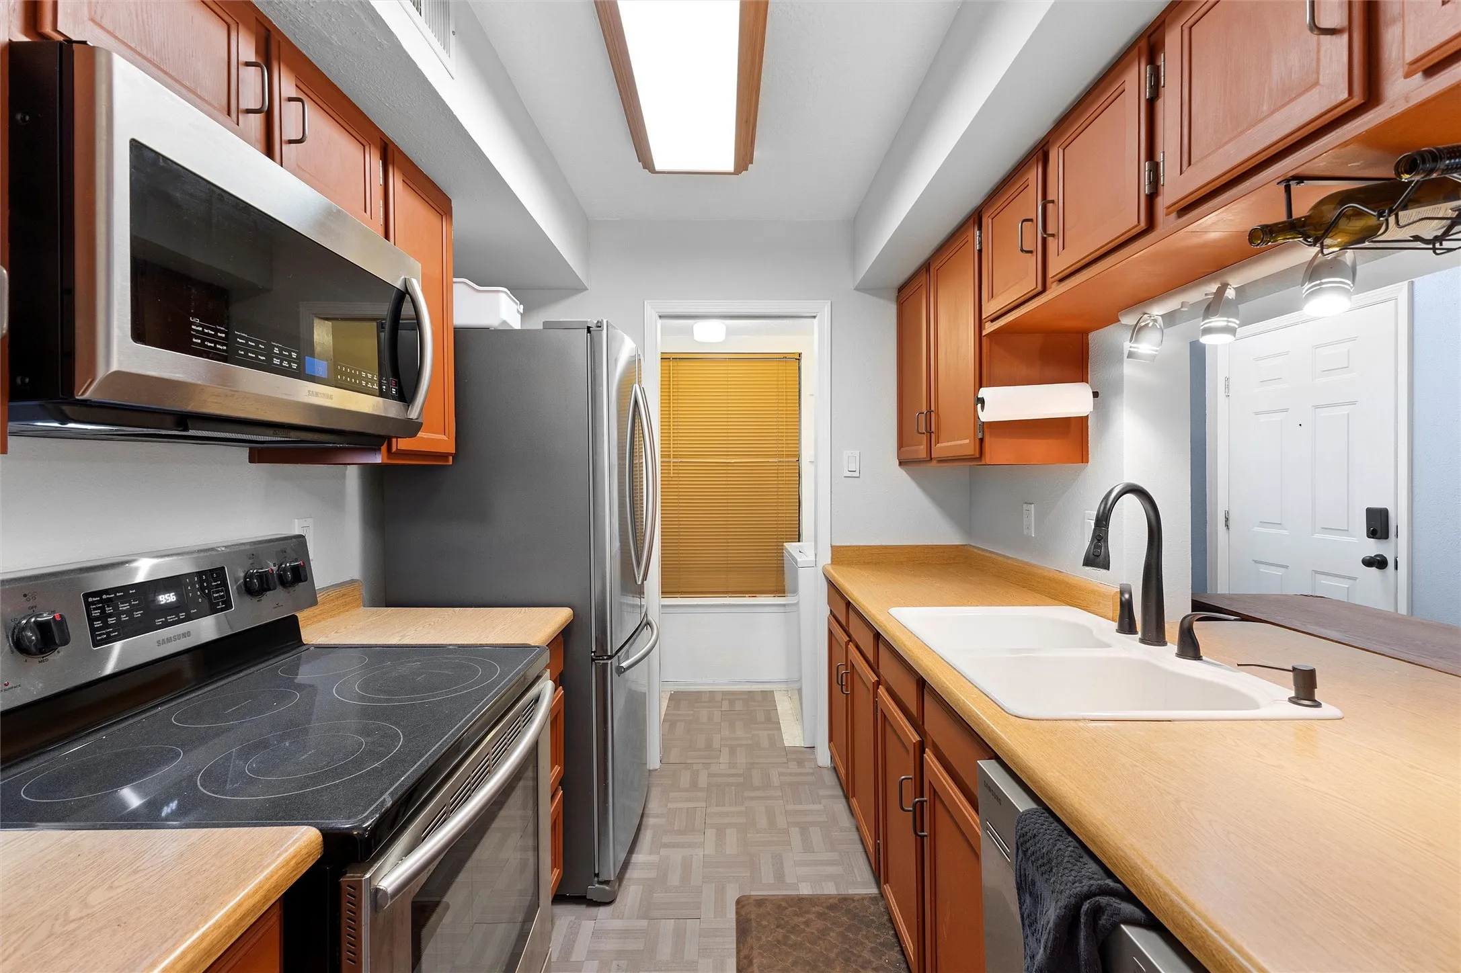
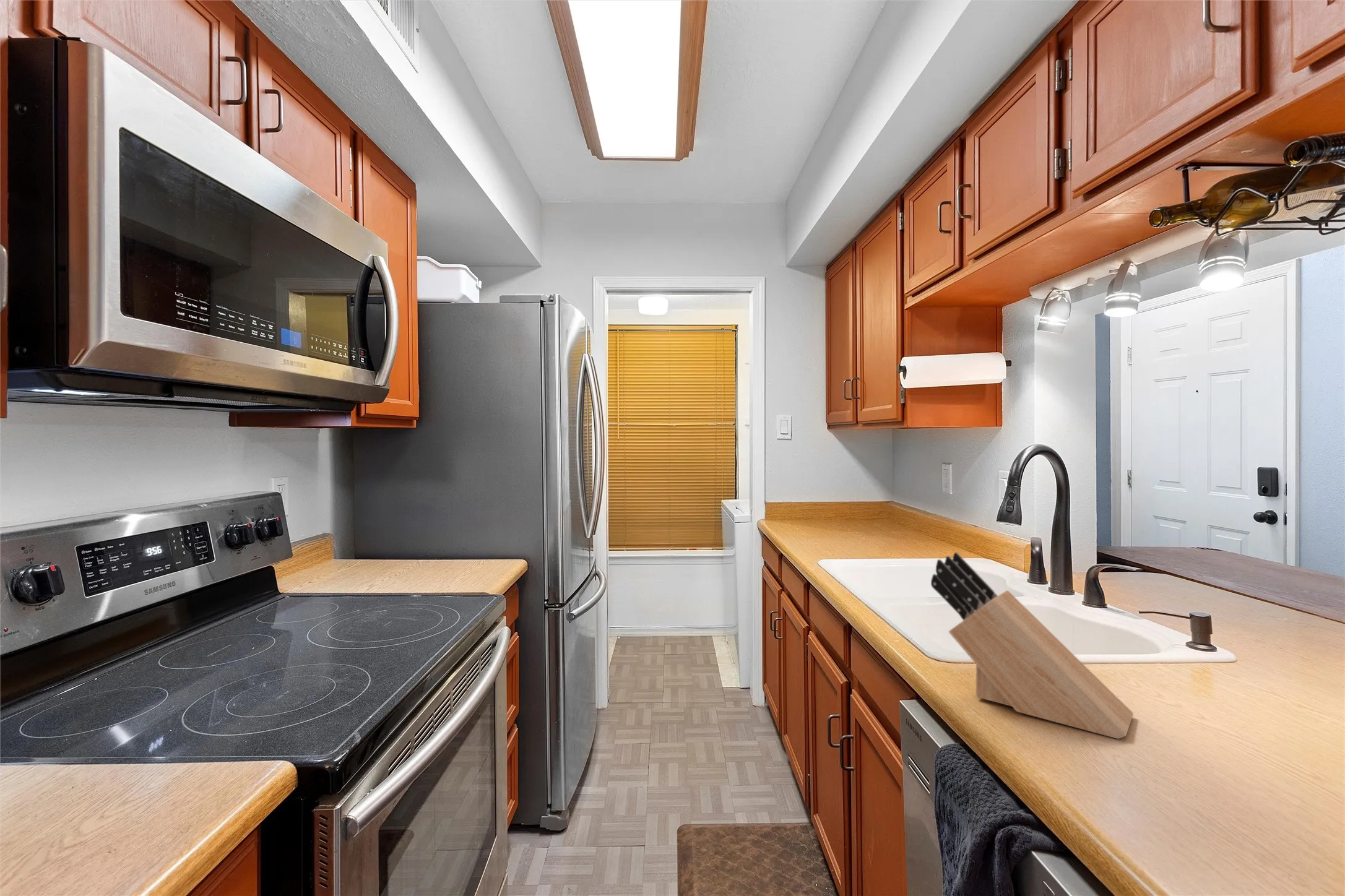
+ knife block [930,552,1134,739]
